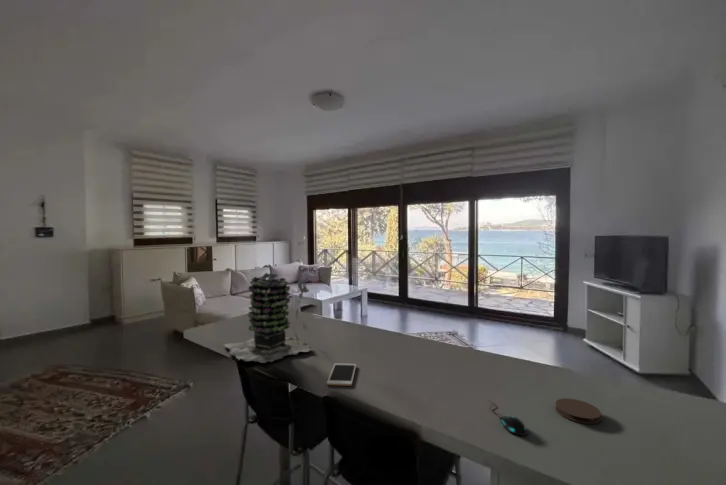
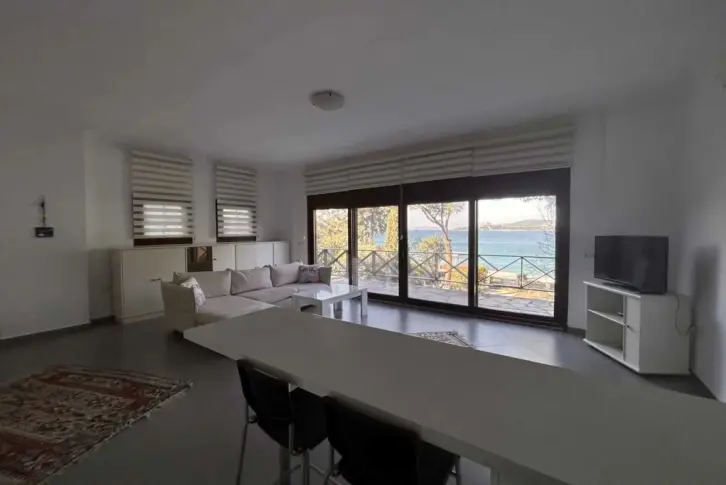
- coaster [554,397,602,425]
- mouse [488,399,528,437]
- cell phone [326,362,357,387]
- succulent plant [222,265,314,364]
